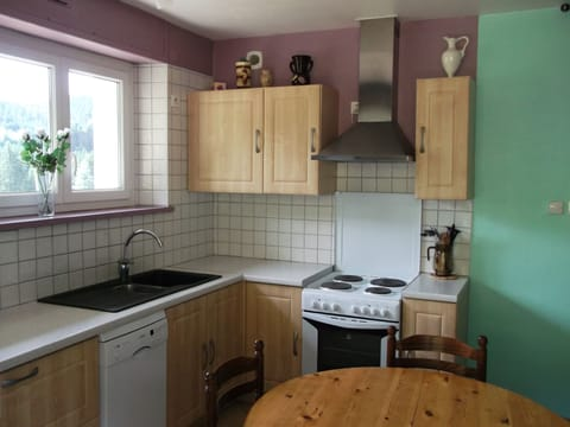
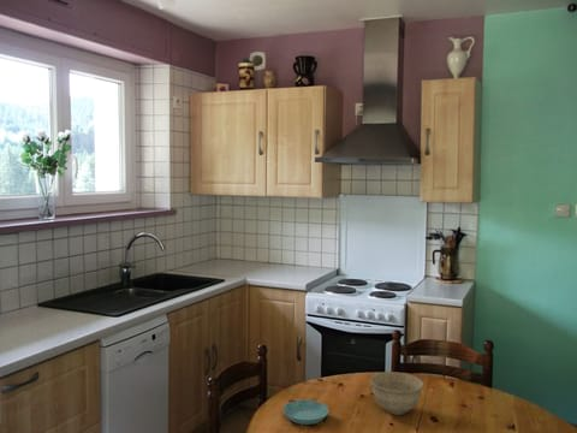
+ bowl [369,370,426,416]
+ saucer [282,399,331,426]
